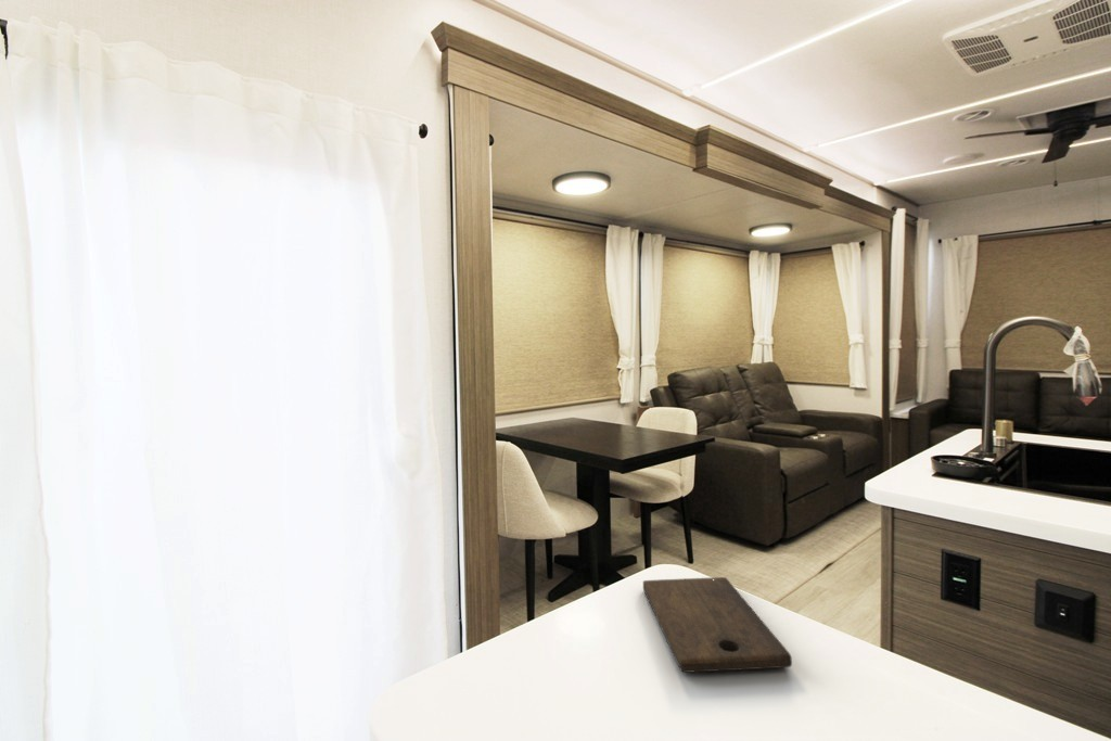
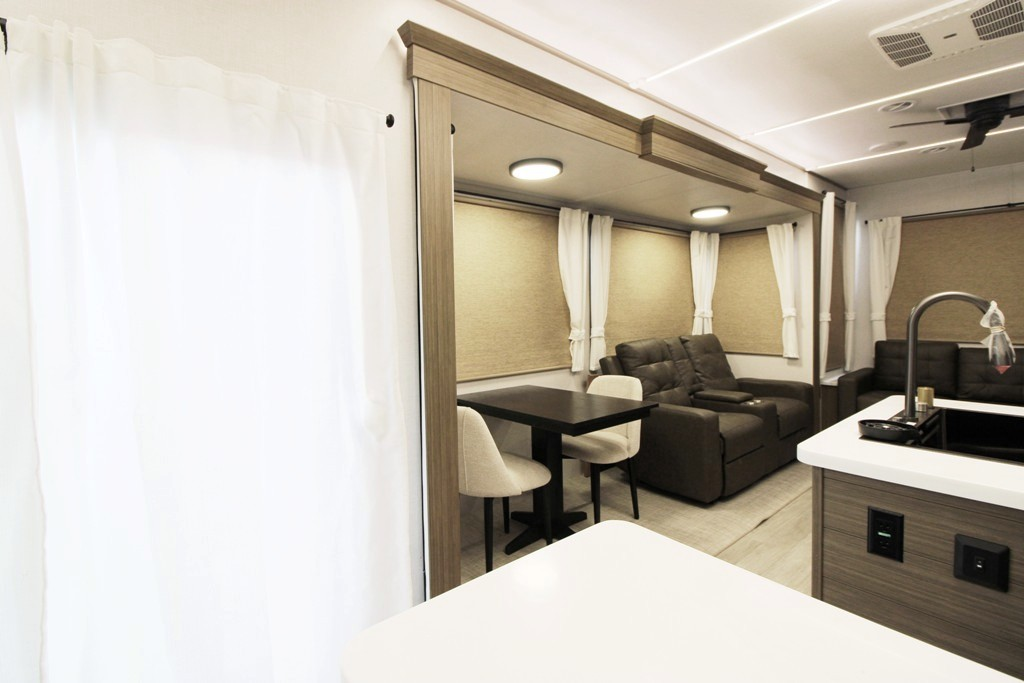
- cutting board [642,576,792,674]
